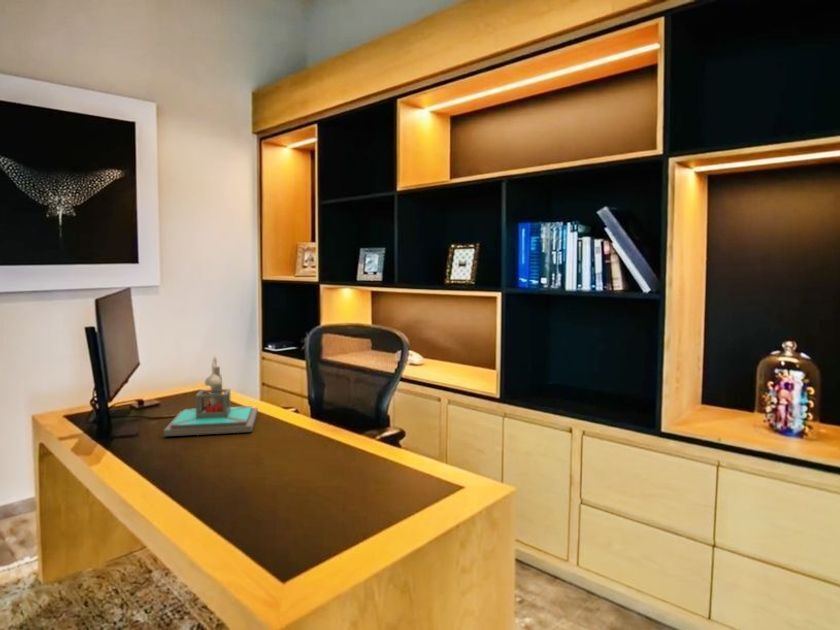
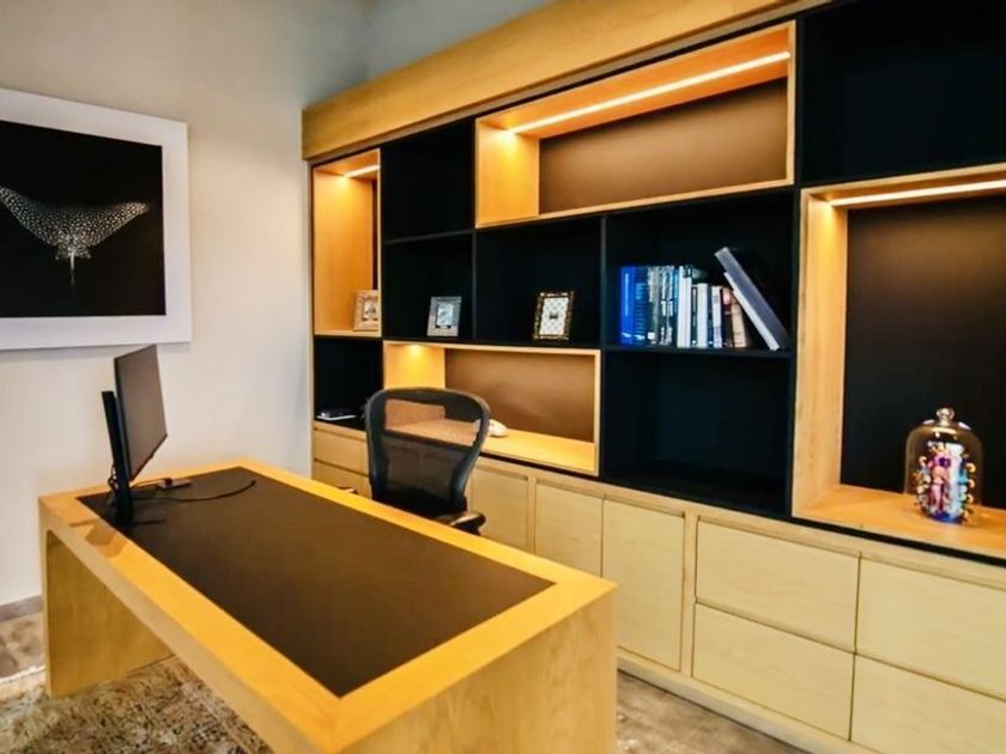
- desk lamp [162,355,259,437]
